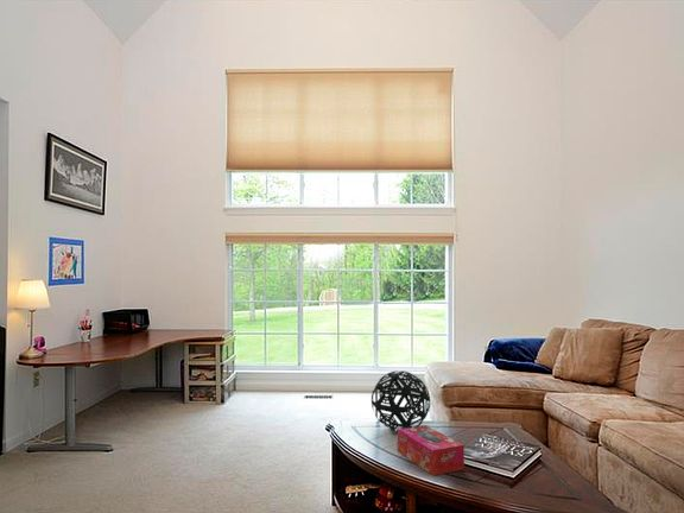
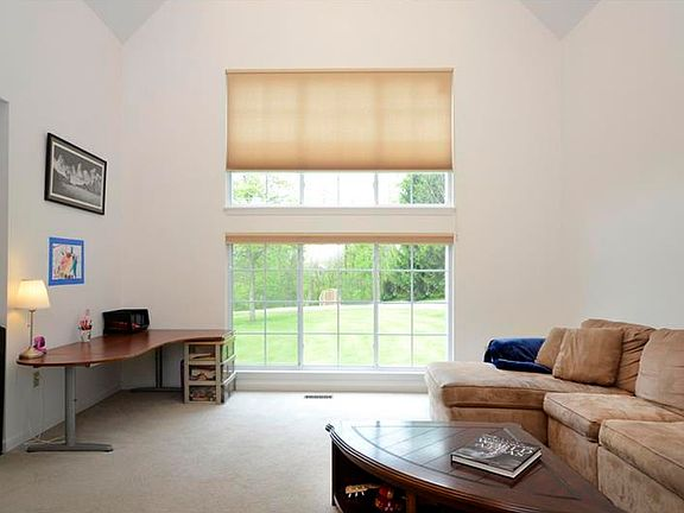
- decorative orb [370,369,431,432]
- tissue box [397,424,466,476]
